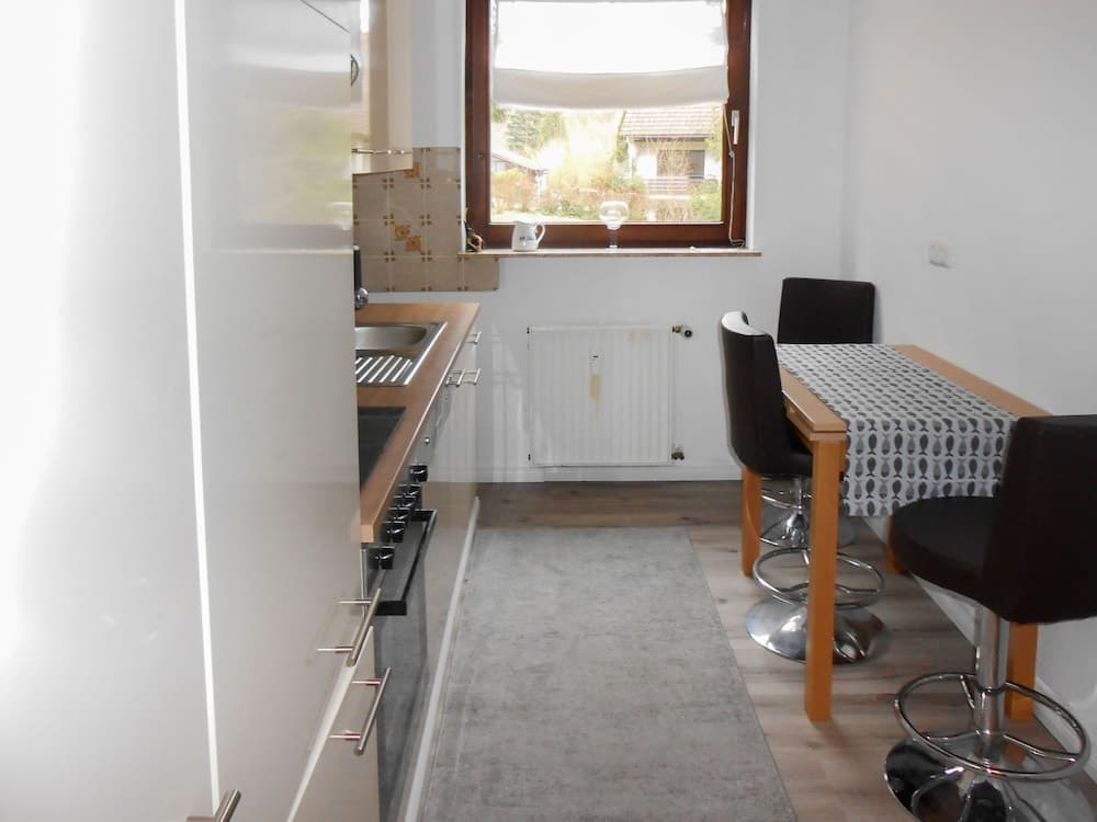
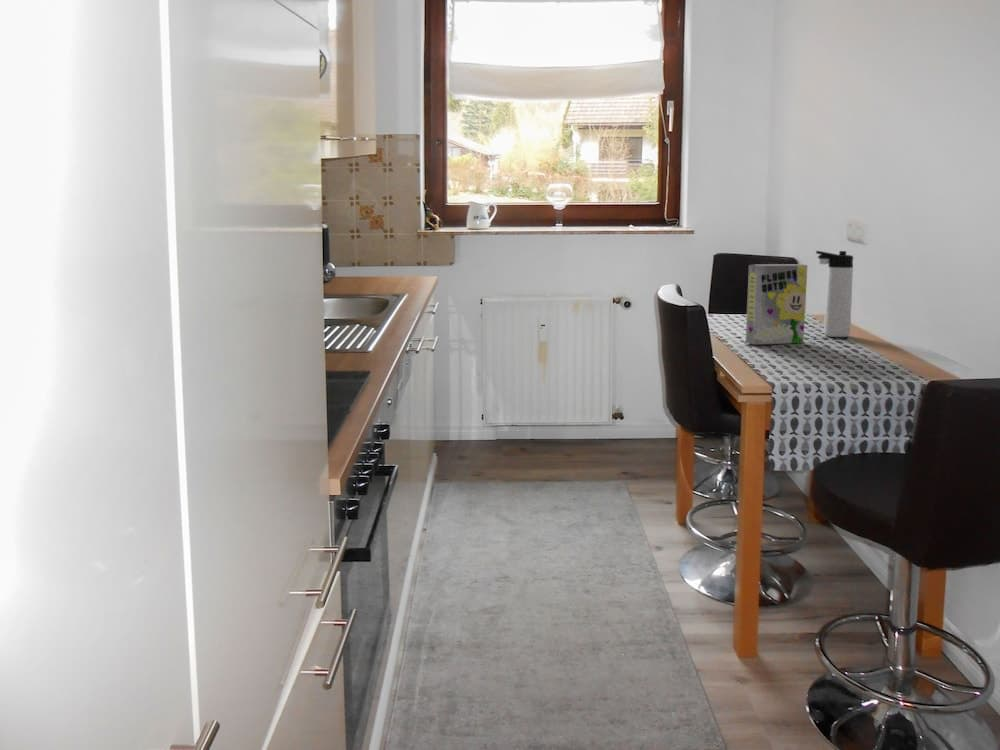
+ cereal box [745,263,808,345]
+ thermos bottle [815,250,854,338]
